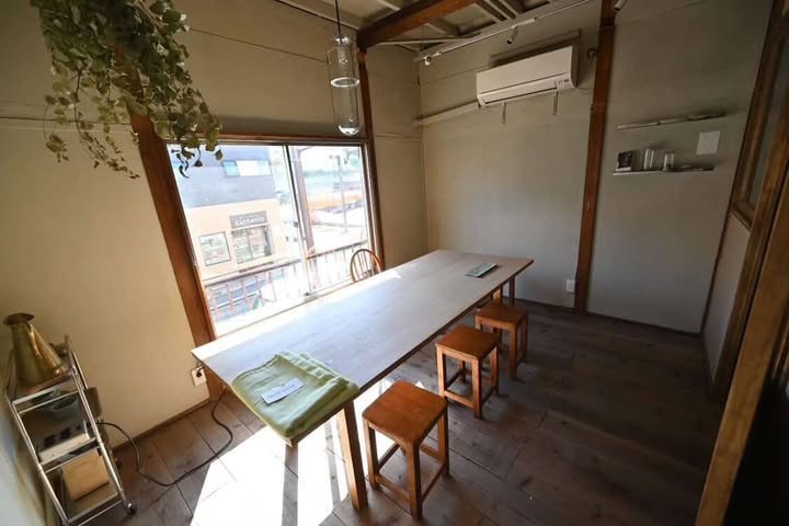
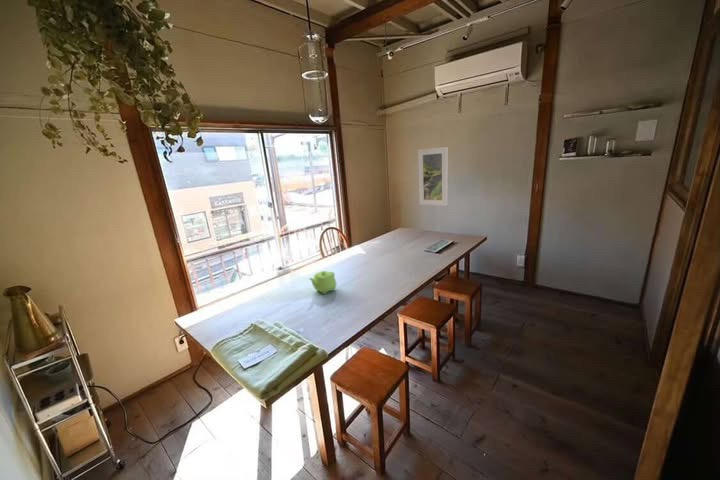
+ teapot [308,270,337,295]
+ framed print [417,146,449,207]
